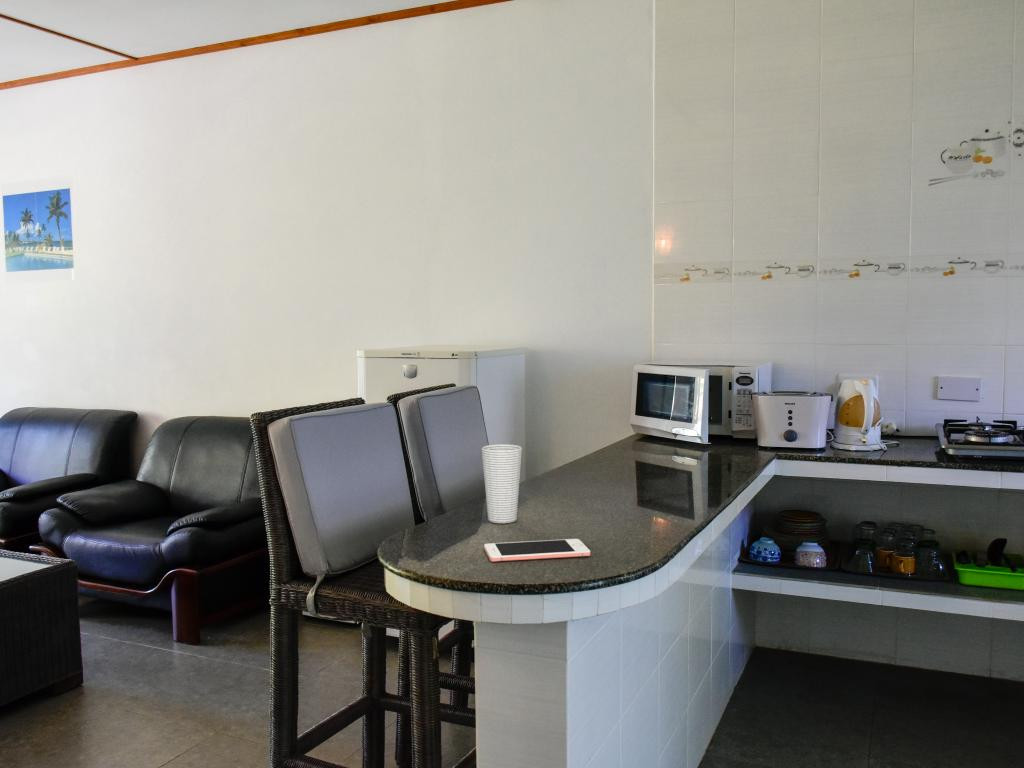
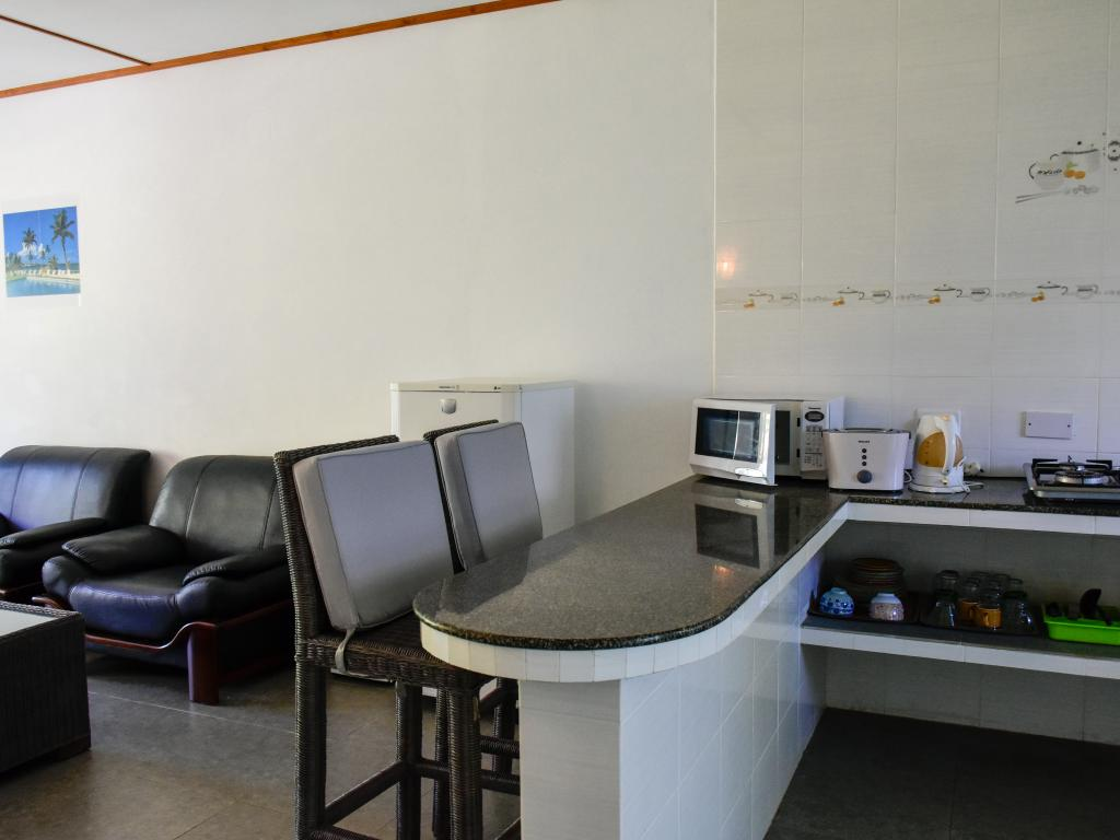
- cup [481,443,523,524]
- cell phone [483,538,591,563]
